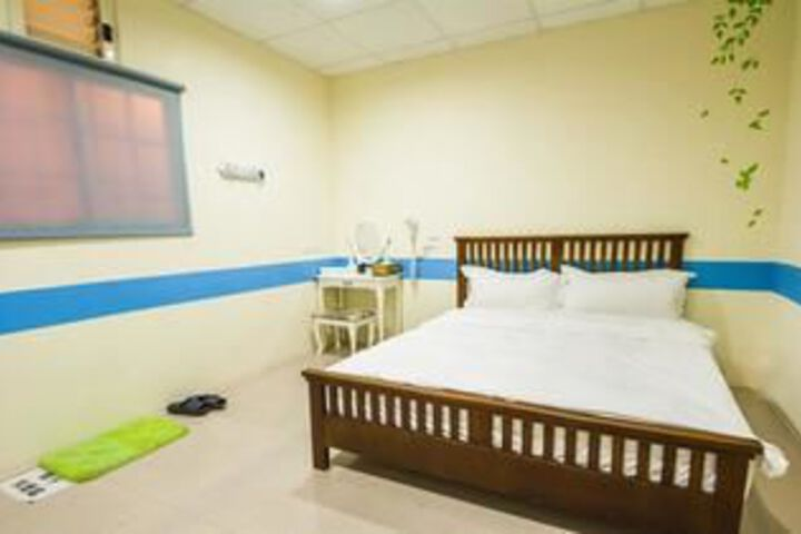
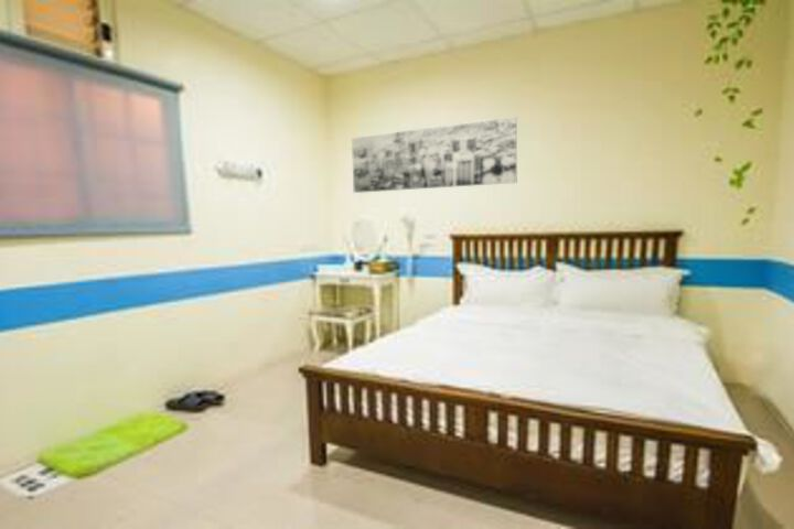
+ wall art [351,116,518,194]
